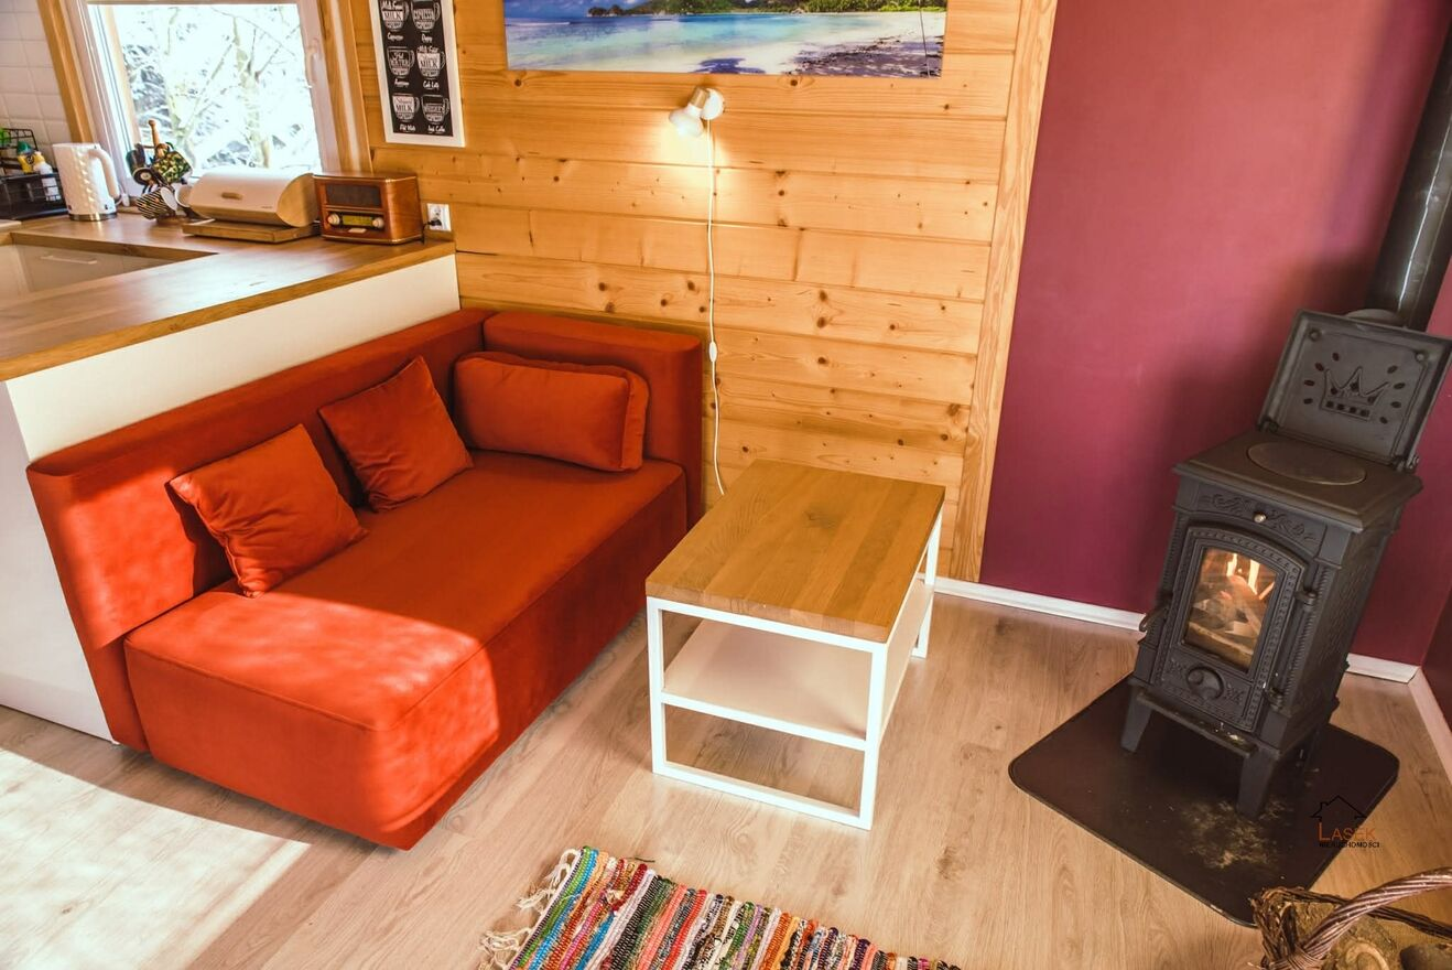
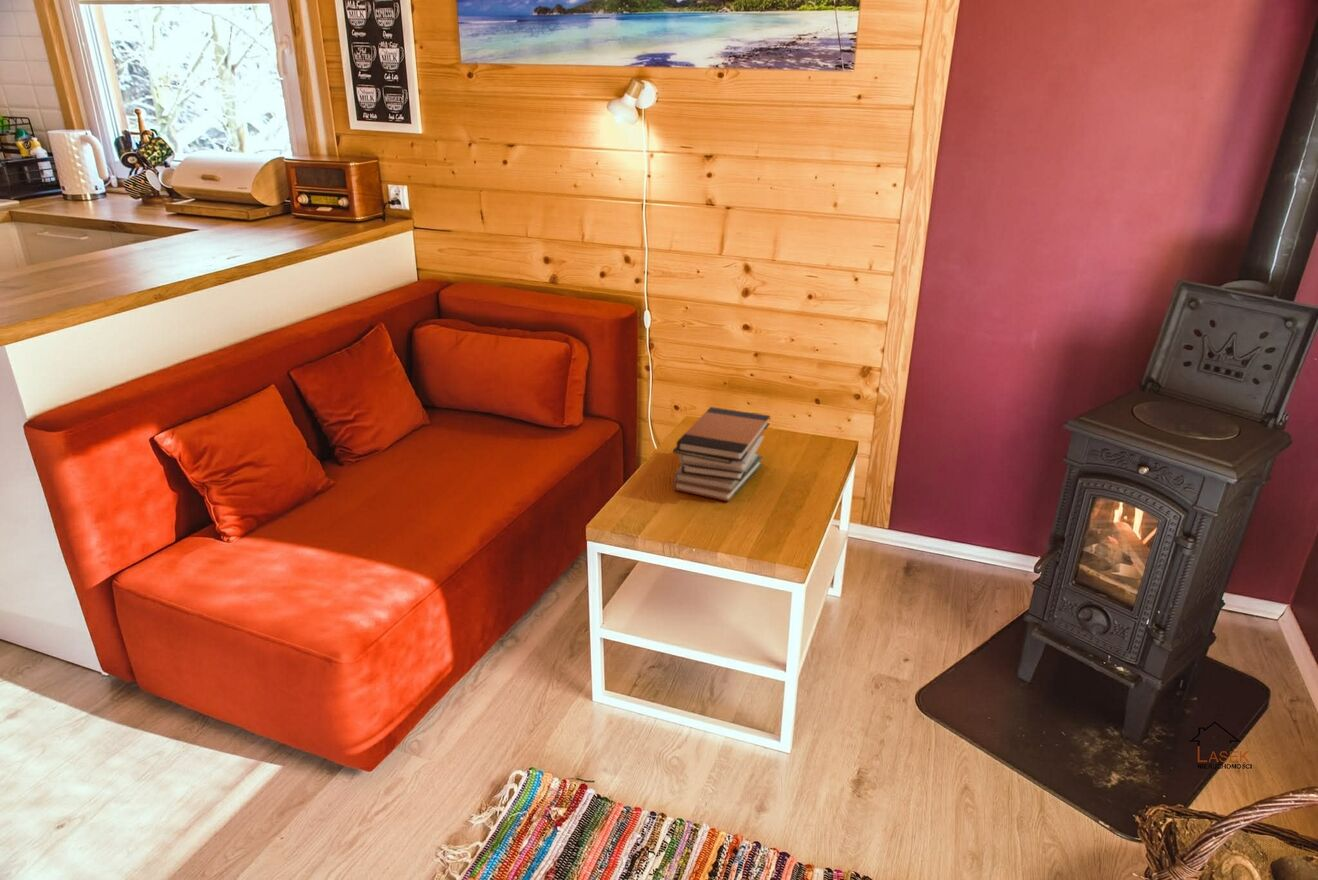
+ book stack [672,406,771,502]
